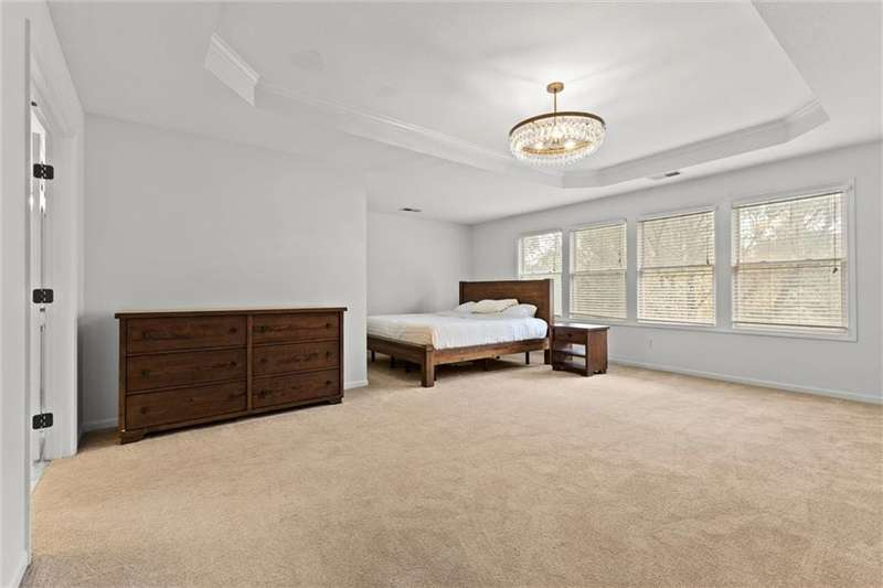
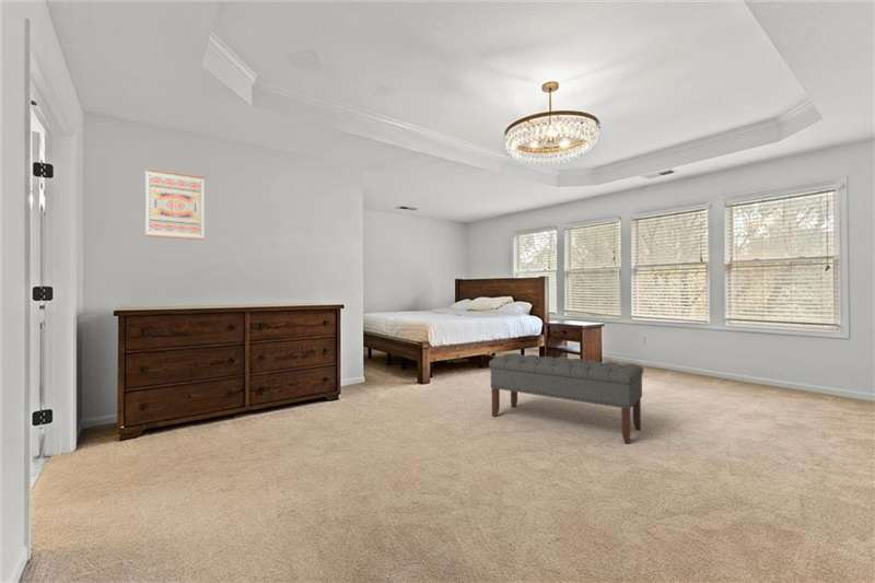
+ bench [488,352,644,445]
+ wall art [144,167,206,241]
